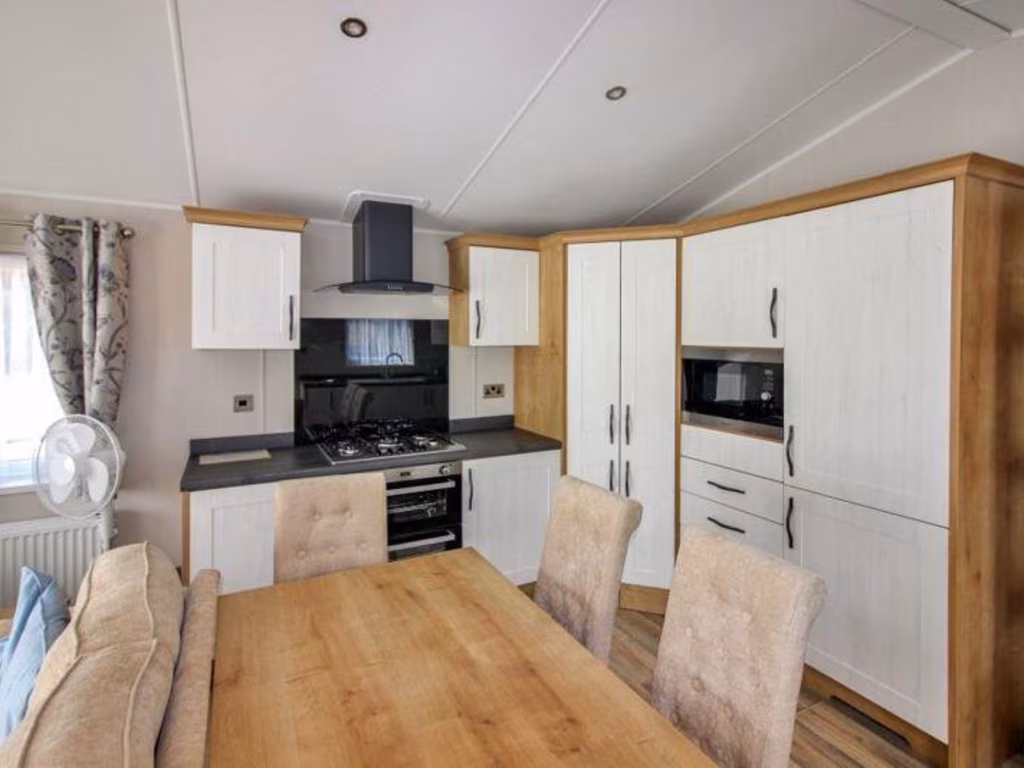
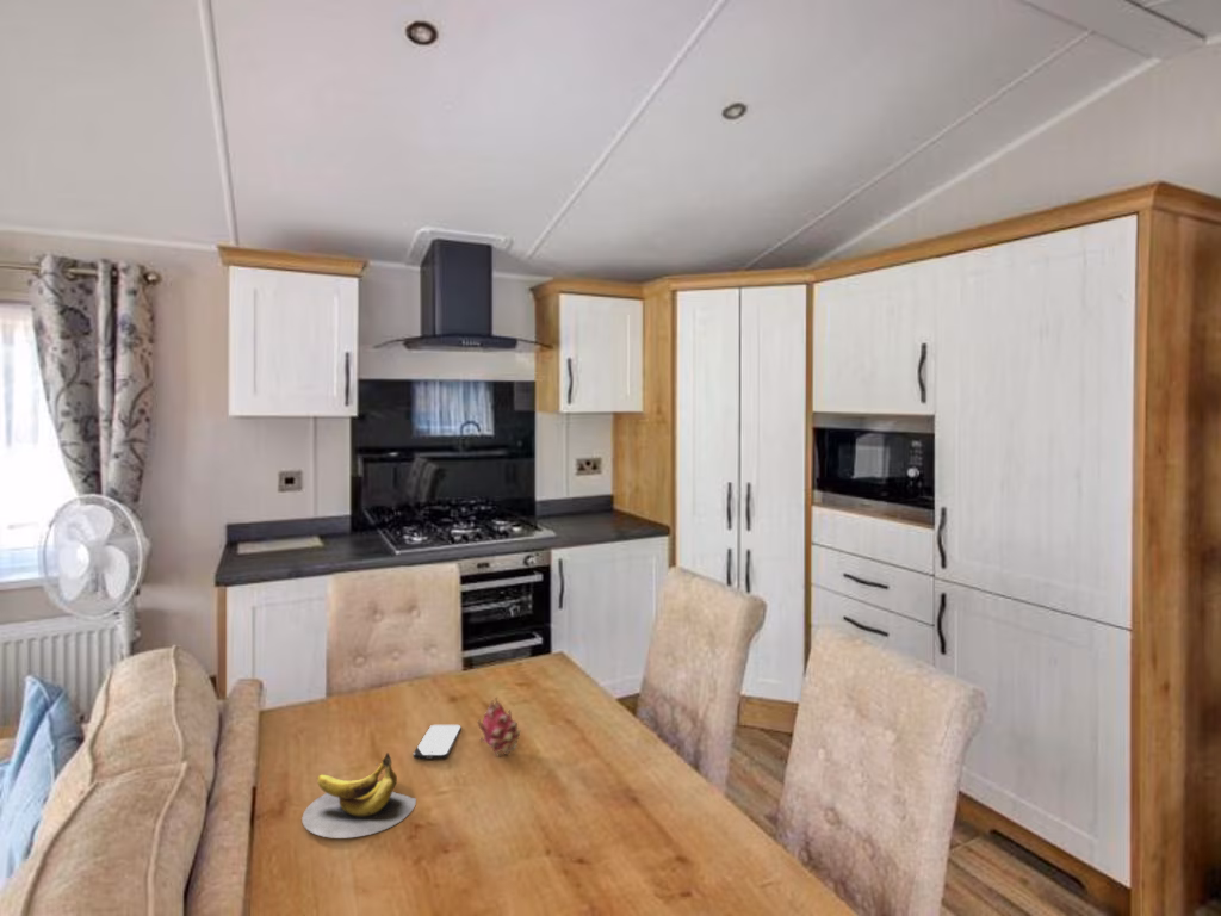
+ smartphone [413,724,463,760]
+ fruit [477,695,522,757]
+ banana [300,751,417,840]
